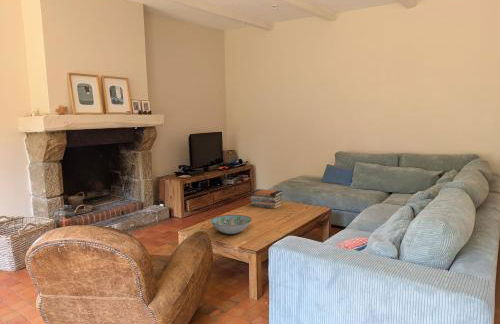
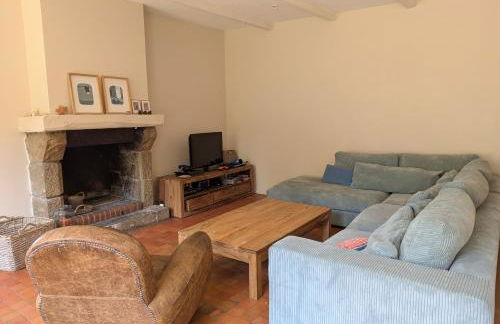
- decorative bowl [209,214,253,235]
- book stack [249,188,283,210]
